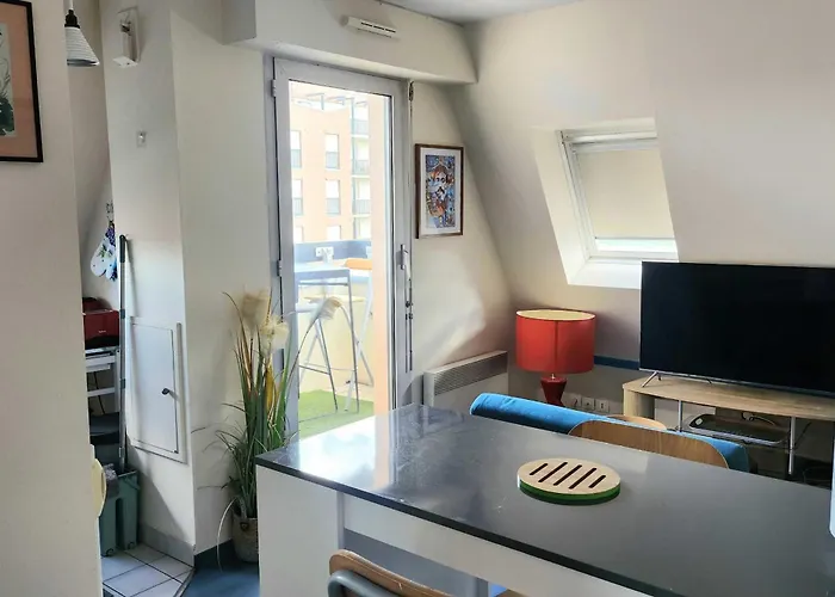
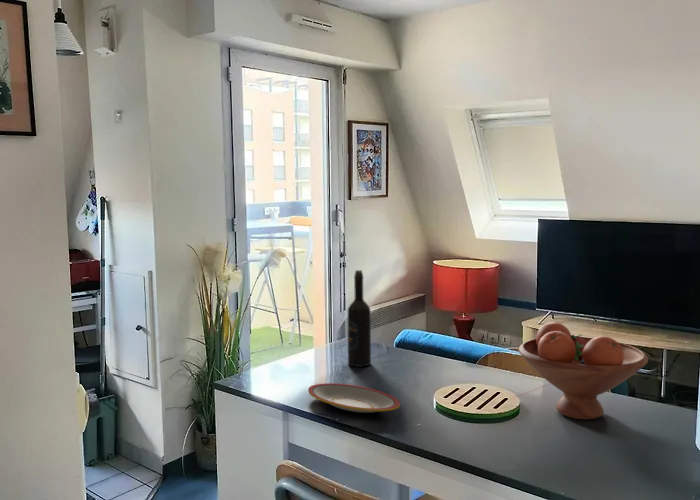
+ fruit bowl [518,321,649,420]
+ plate [307,382,401,414]
+ wine bottle [347,269,372,368]
